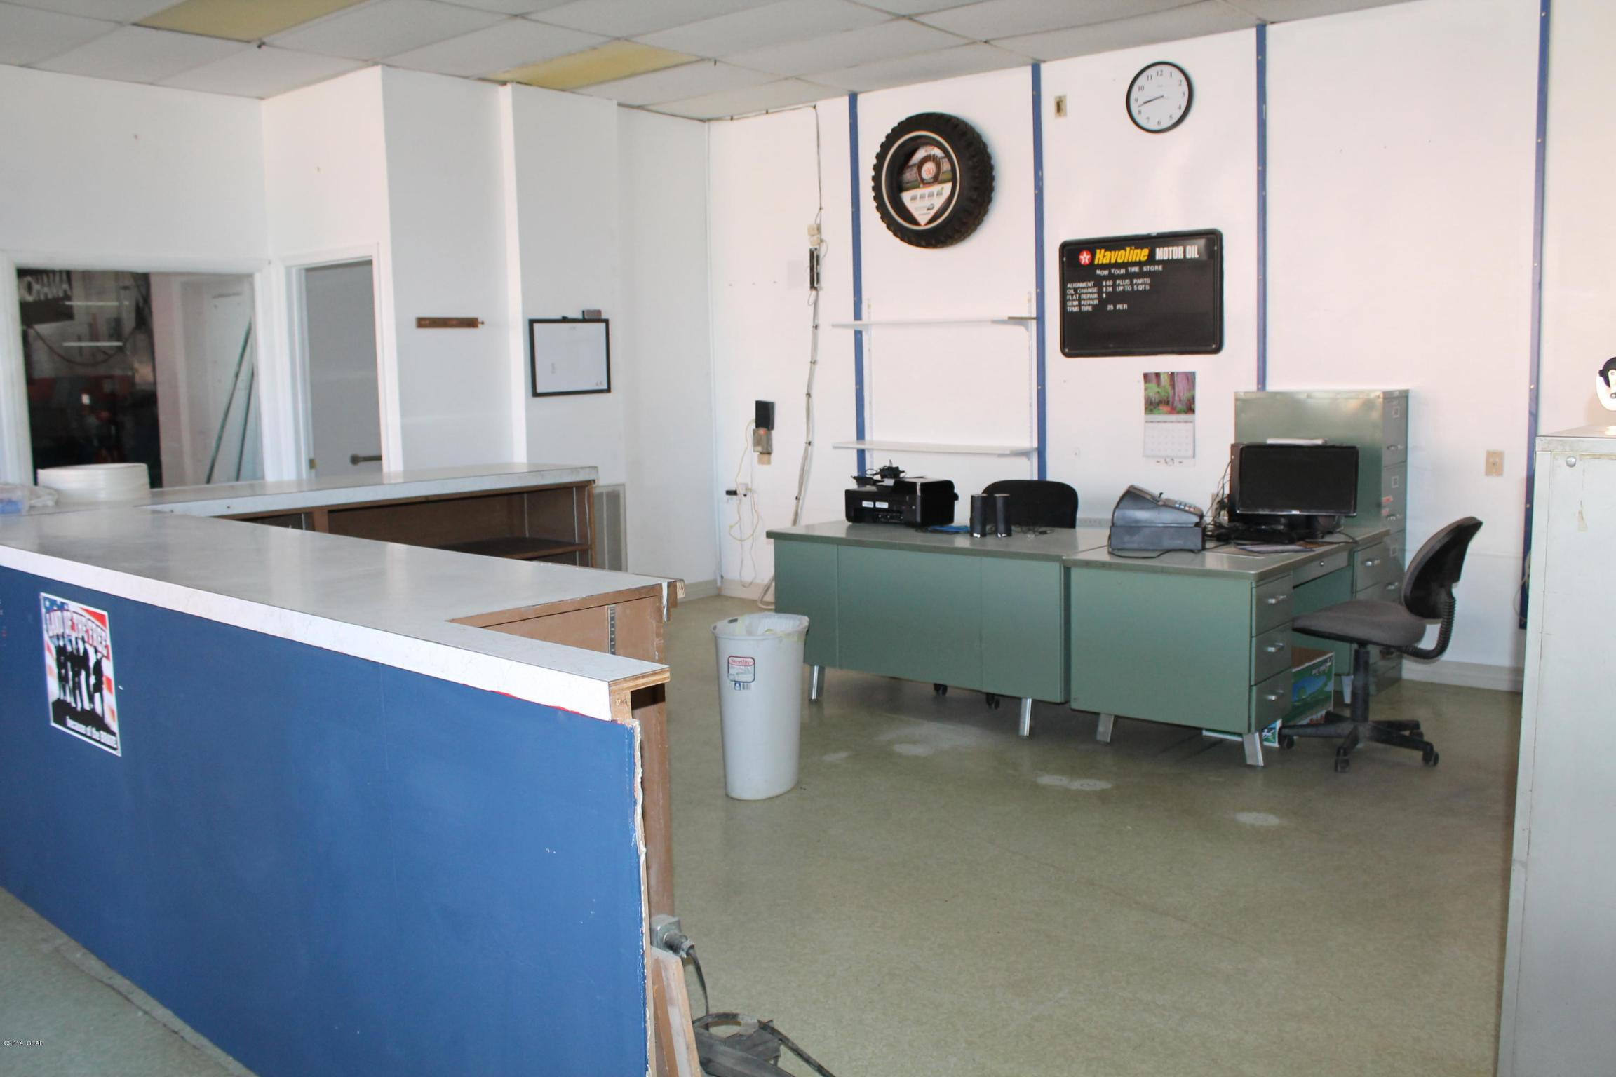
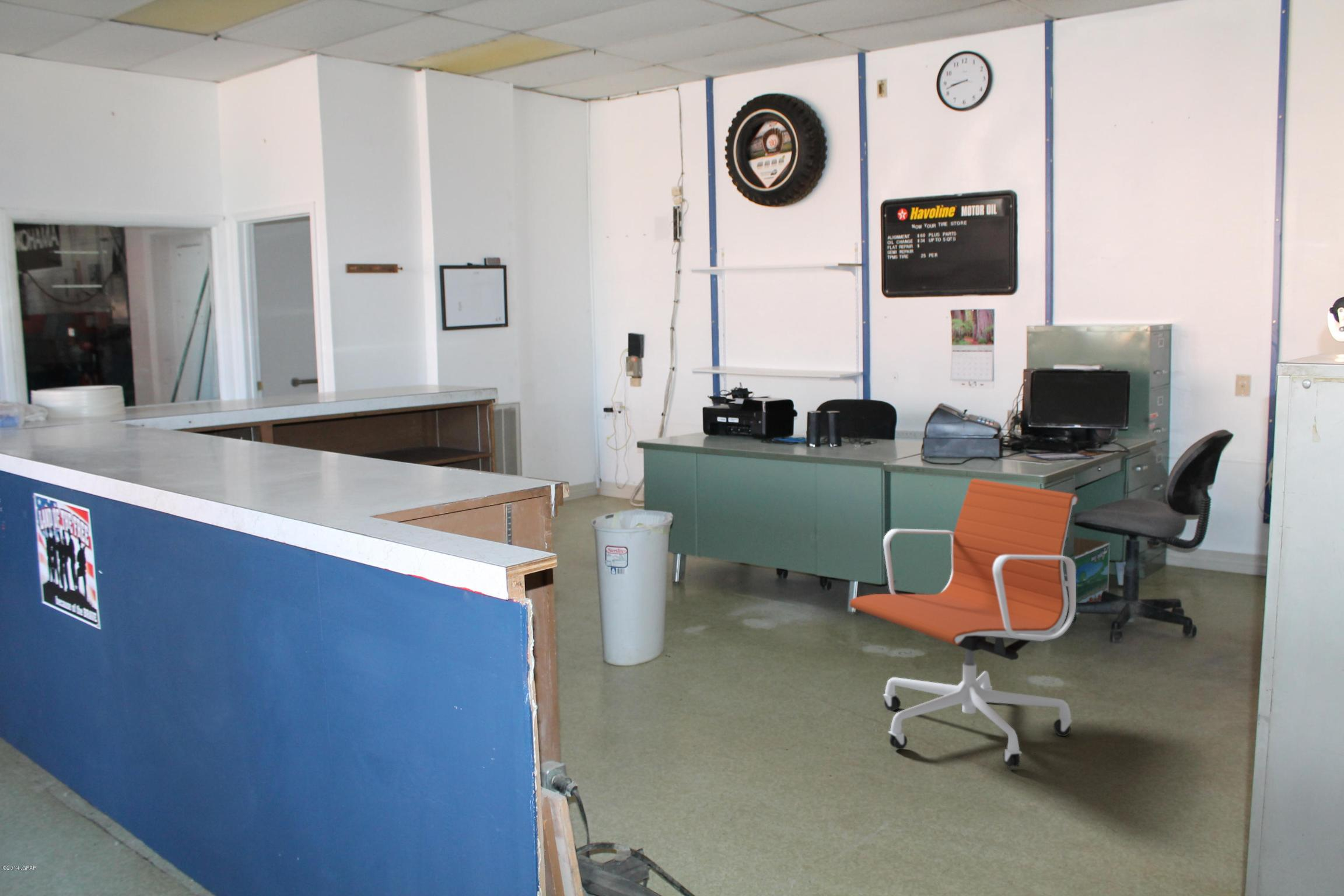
+ office chair [849,478,1079,768]
